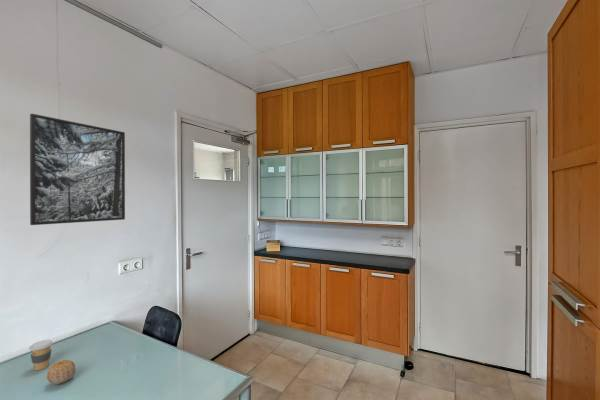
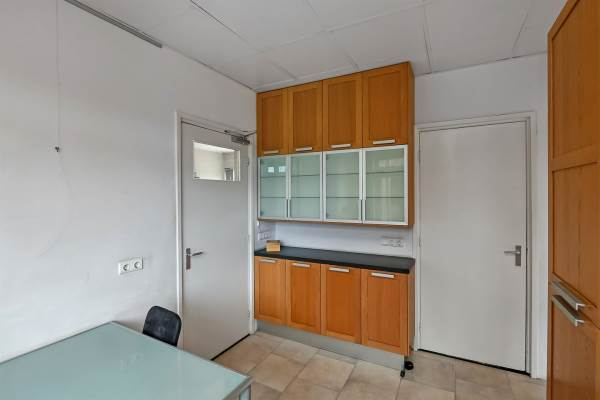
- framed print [29,113,126,226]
- fruit [45,359,76,385]
- coffee cup [28,339,54,371]
